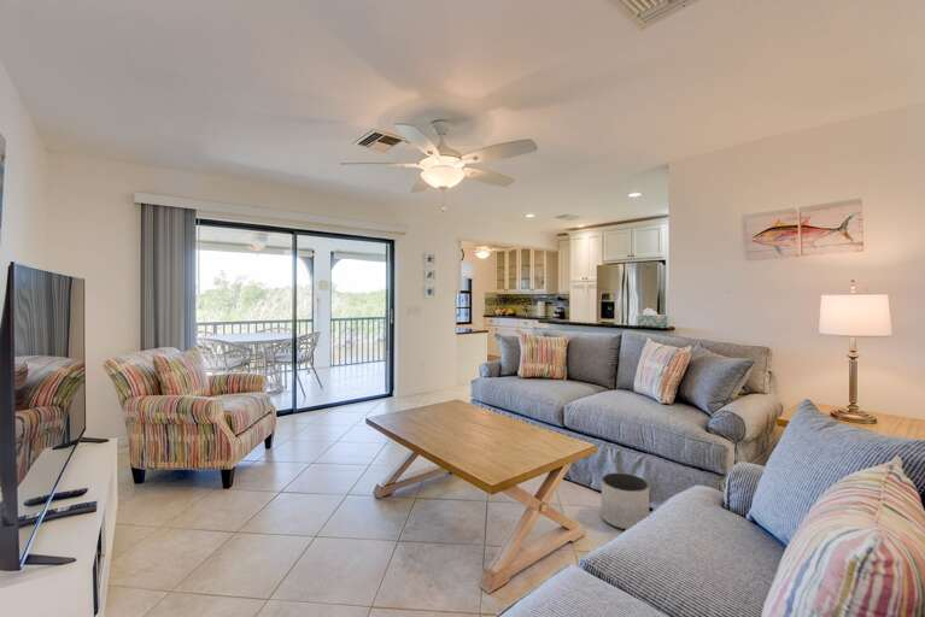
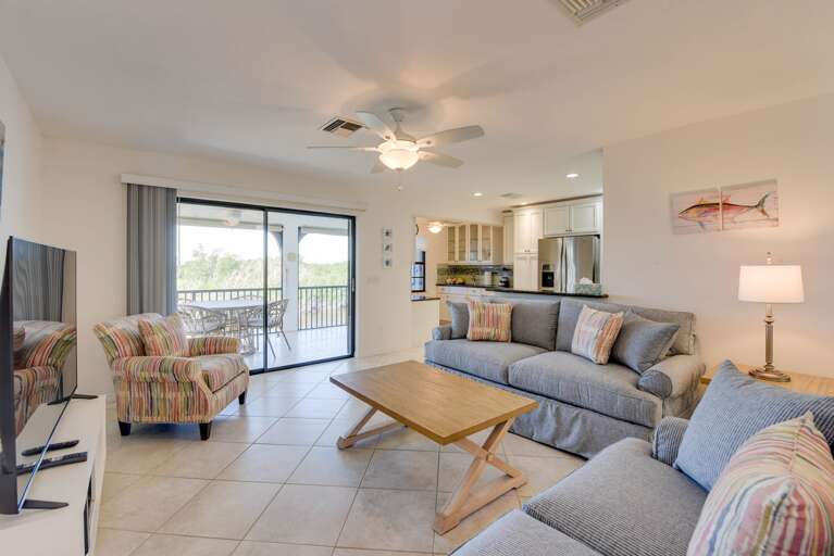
- planter [601,472,650,531]
